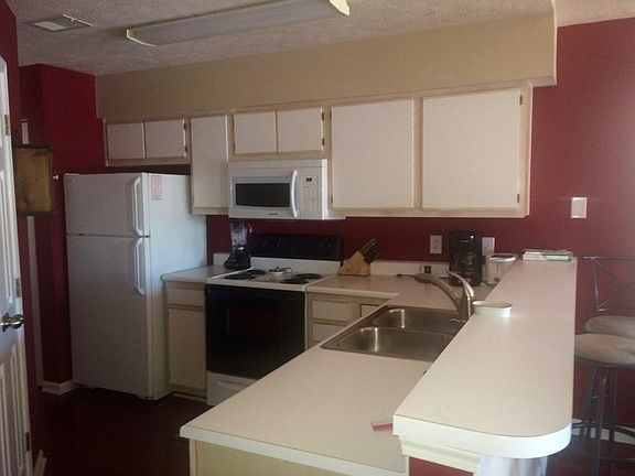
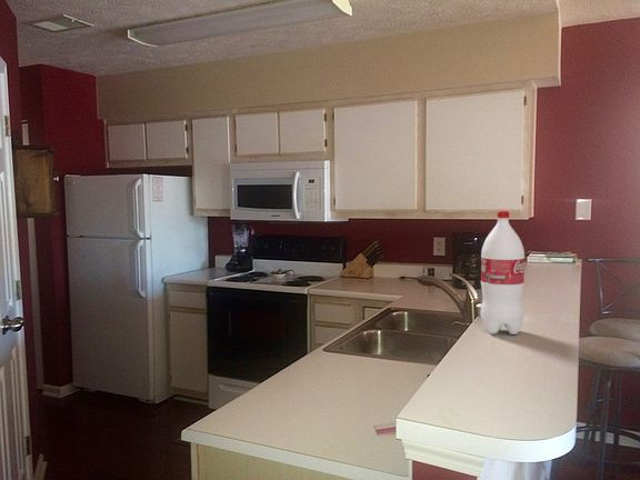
+ bottle [480,210,526,336]
